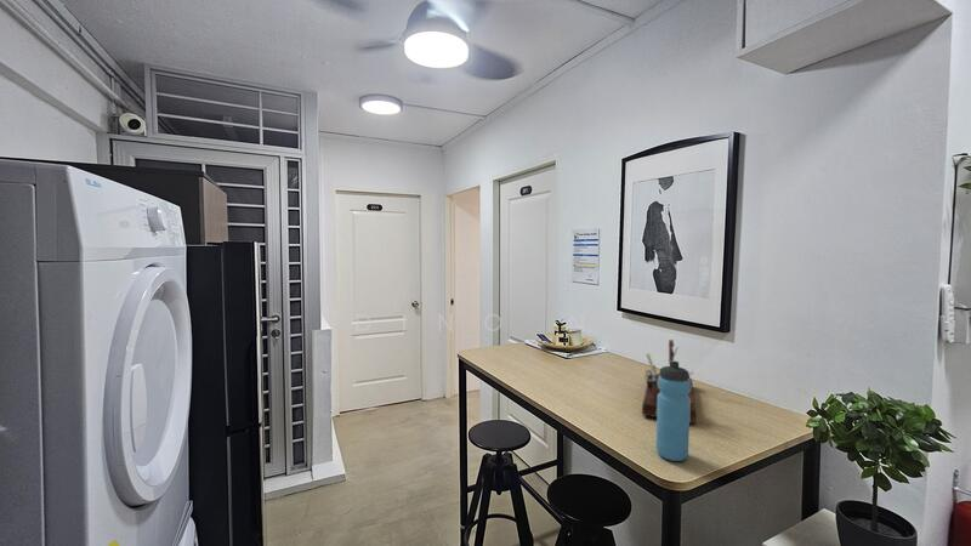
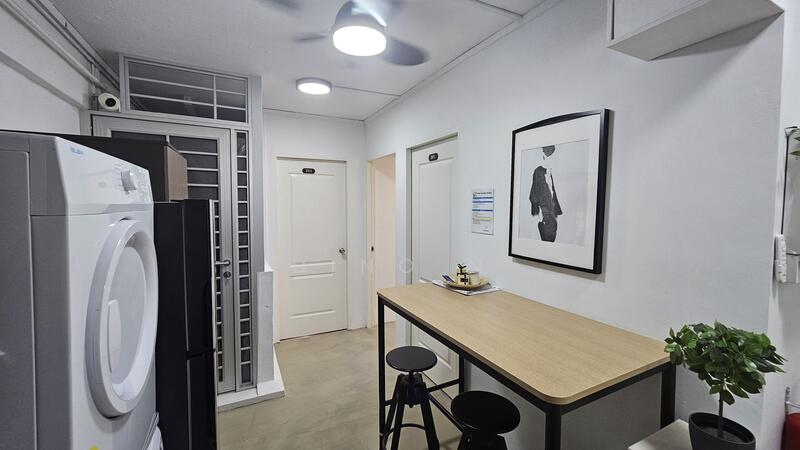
- water bottle [655,360,691,462]
- desk organizer [641,339,697,425]
